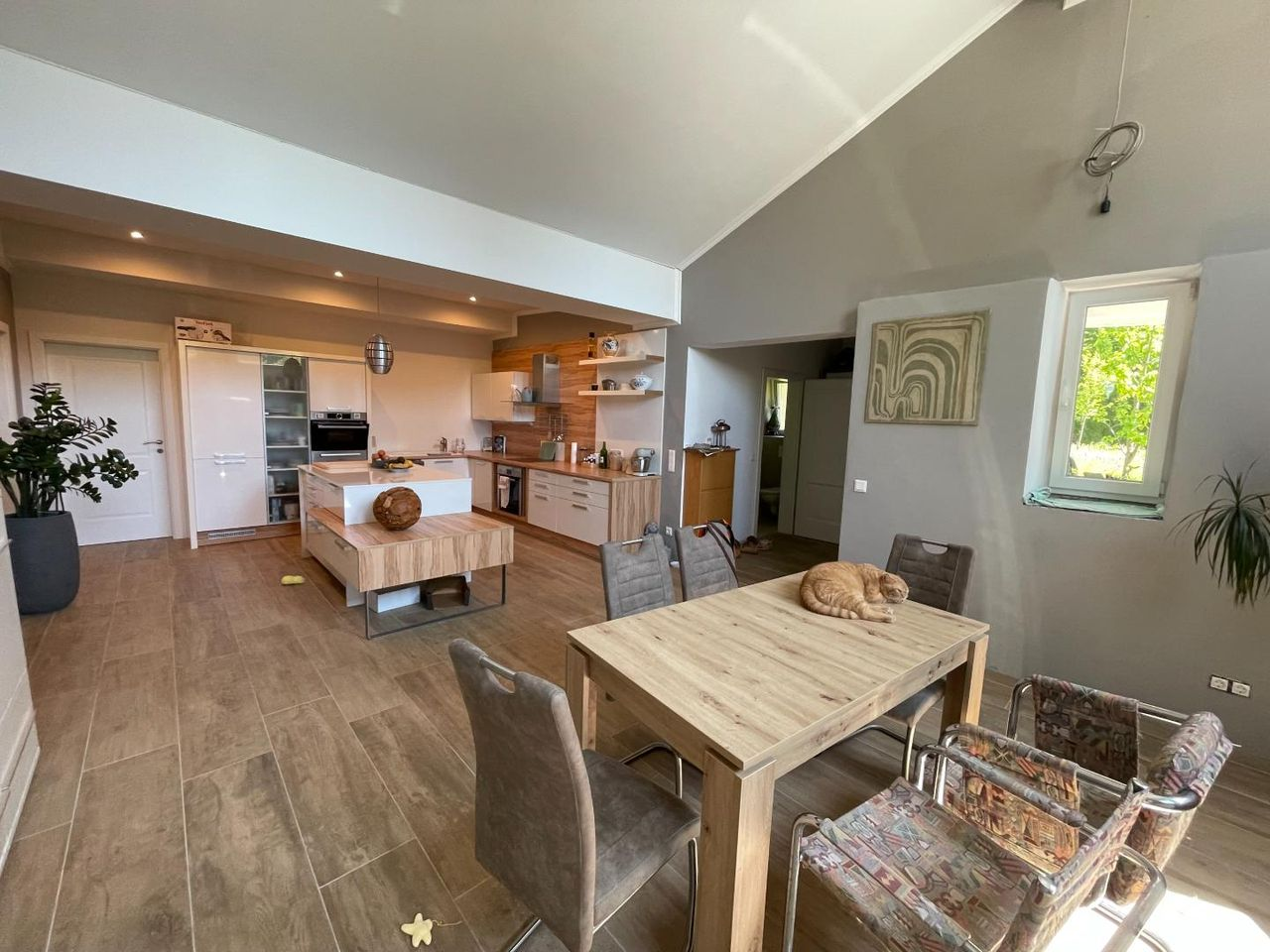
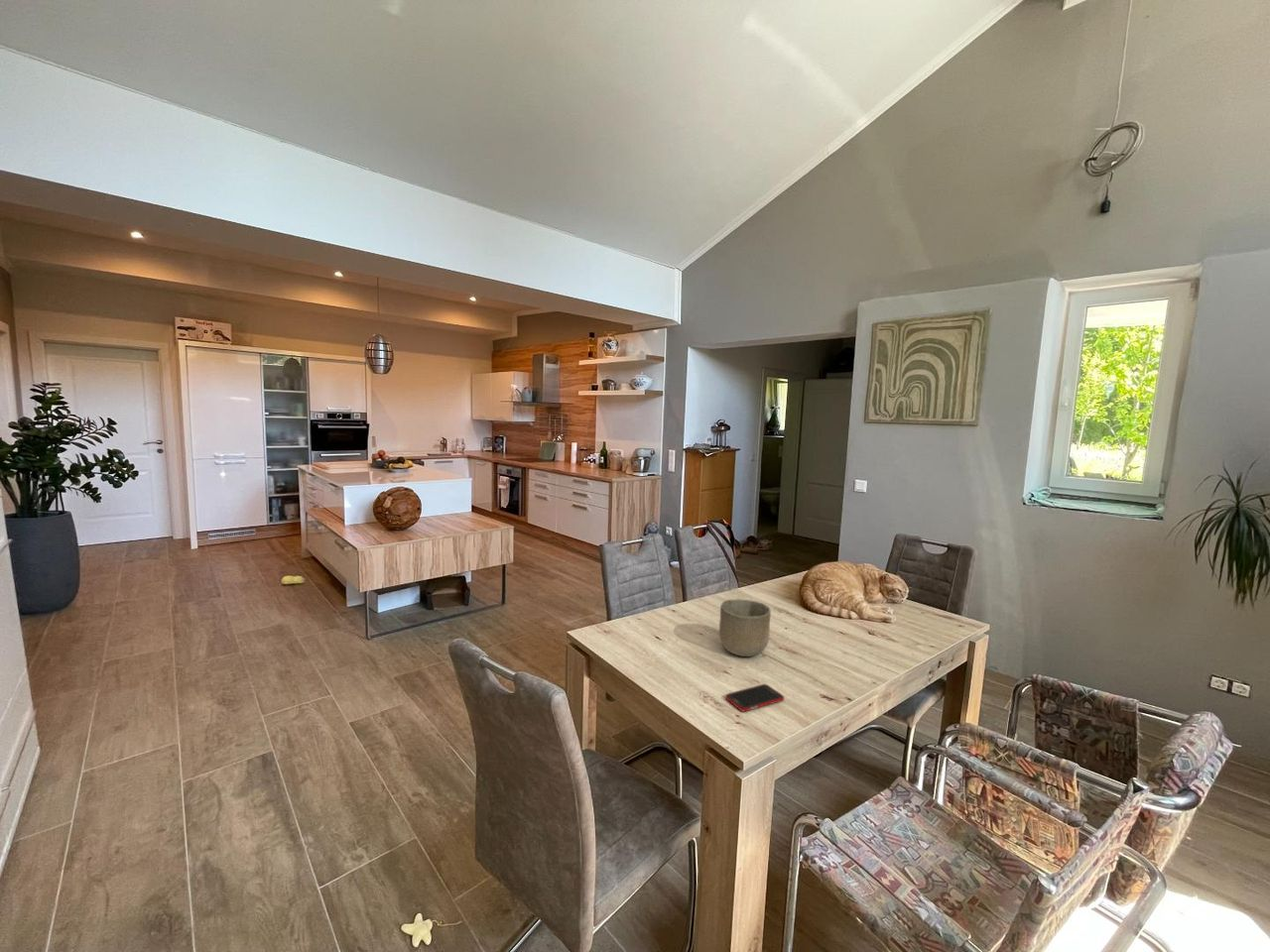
+ bowl [718,598,772,657]
+ cell phone [724,683,785,713]
